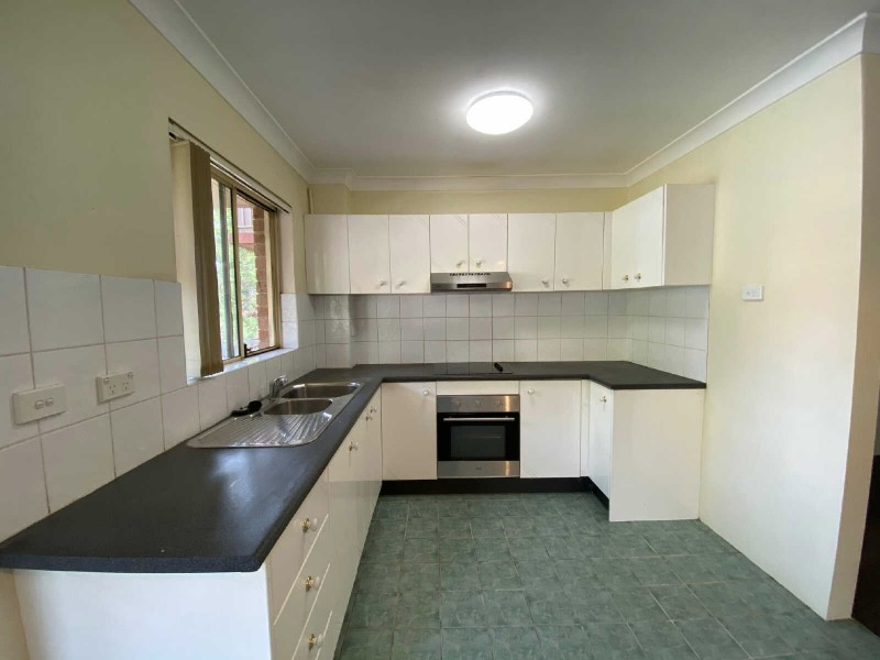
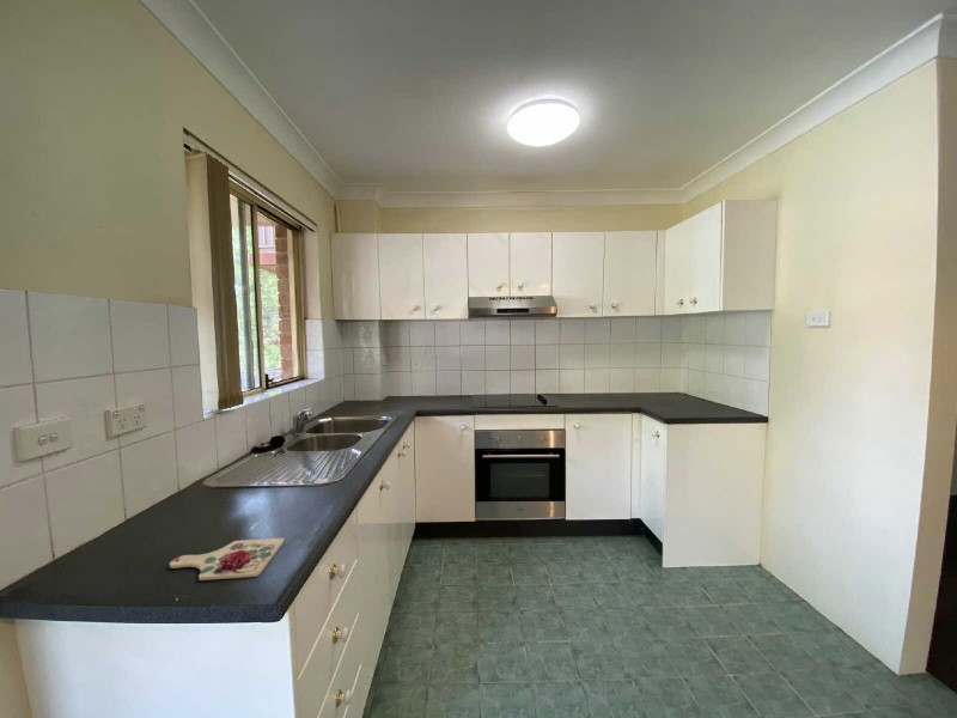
+ cutting board [169,537,285,582]
